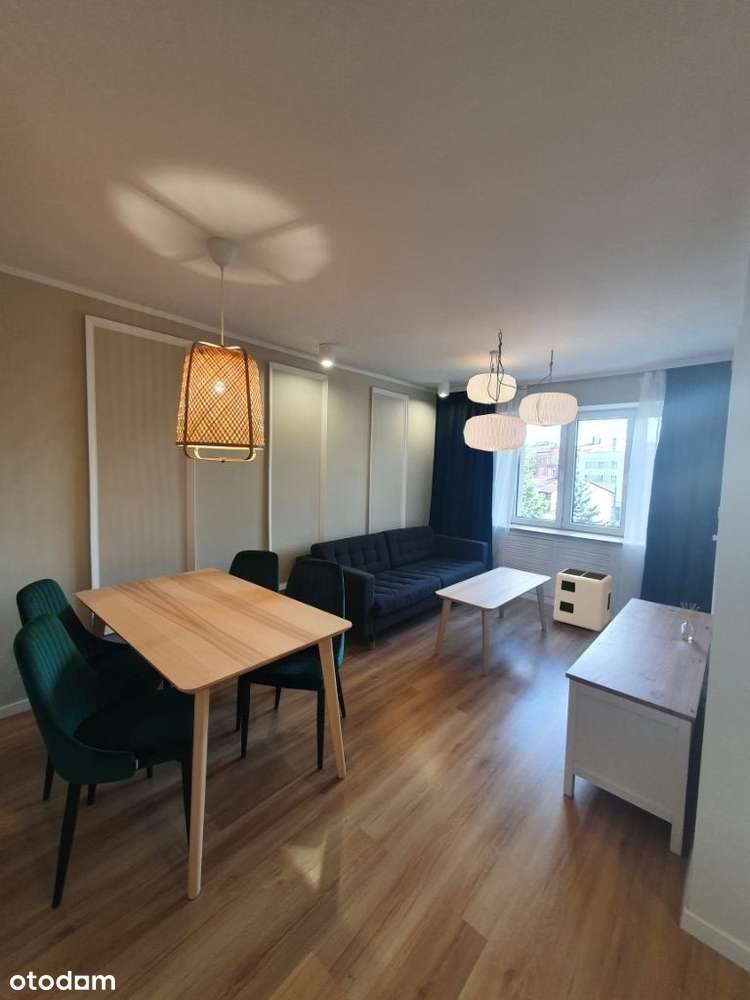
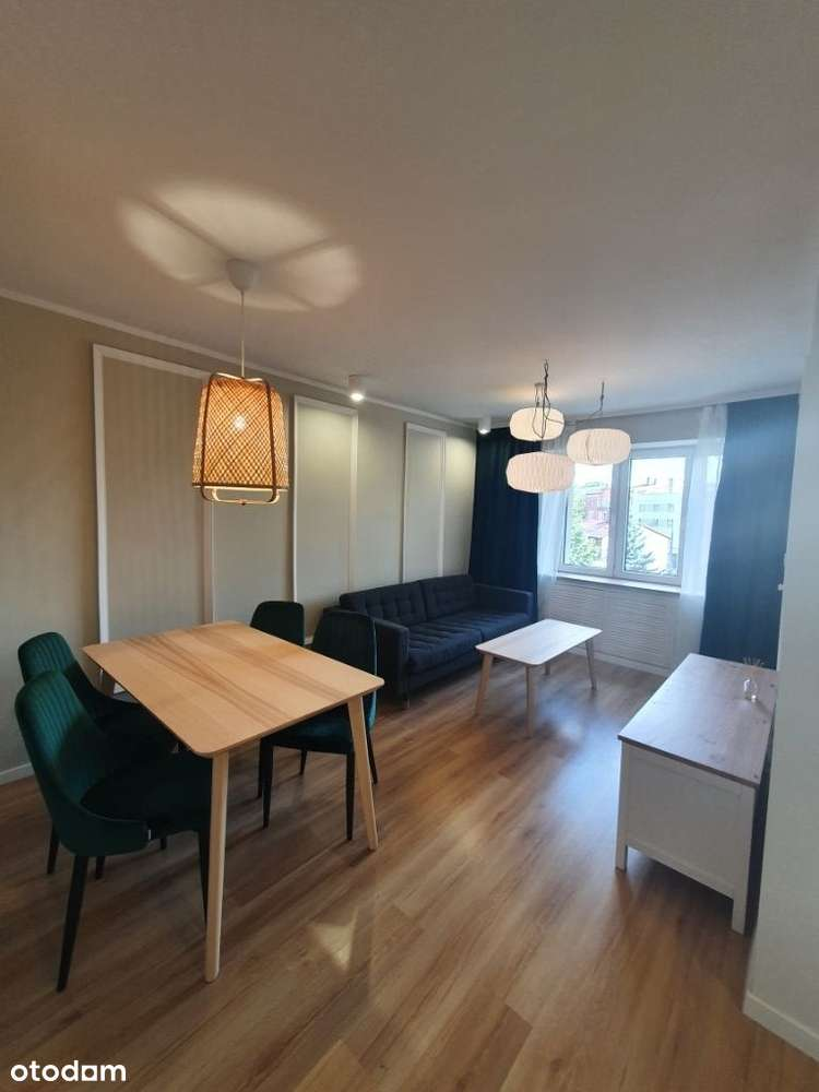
- air purifier [552,567,613,632]
